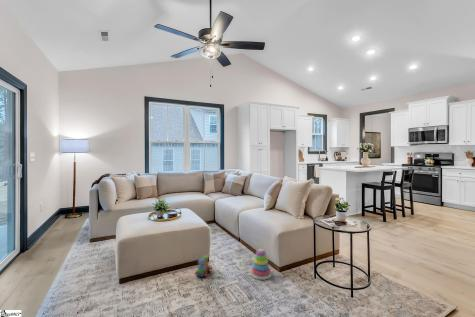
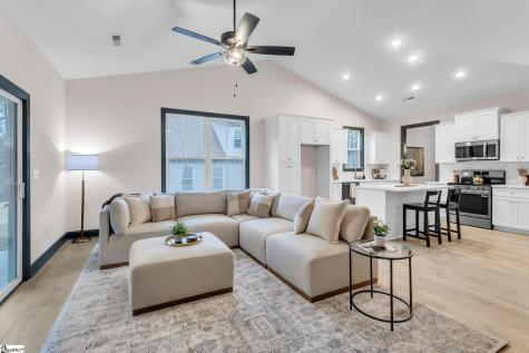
- stacking toy [250,248,273,281]
- toy train [194,255,213,278]
